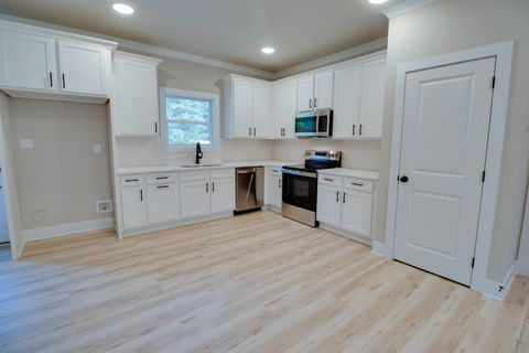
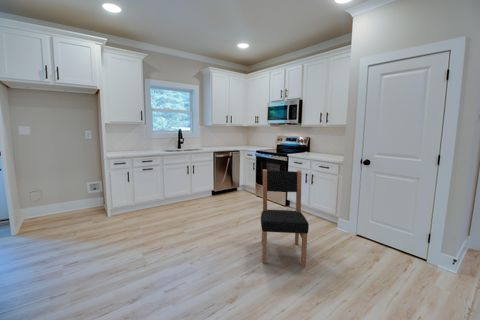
+ dining chair [260,168,310,266]
